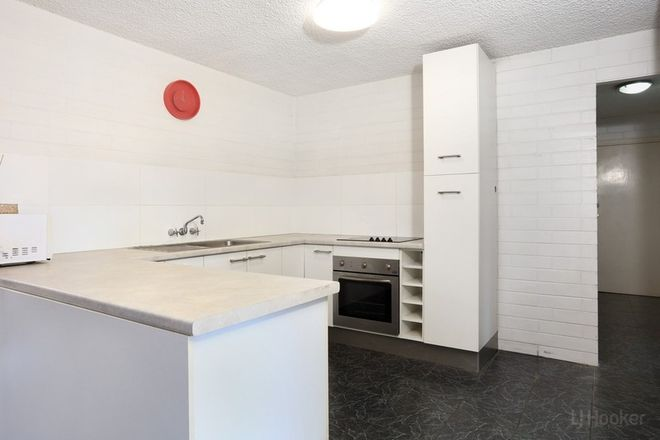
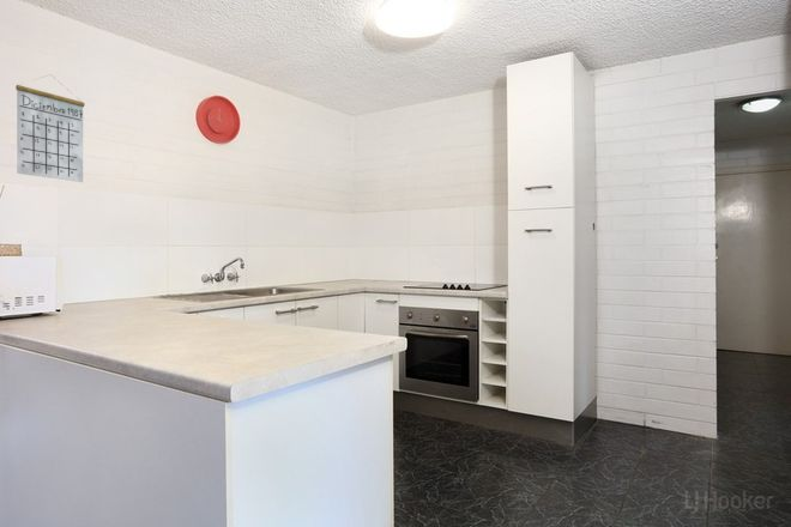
+ calendar [14,73,85,183]
